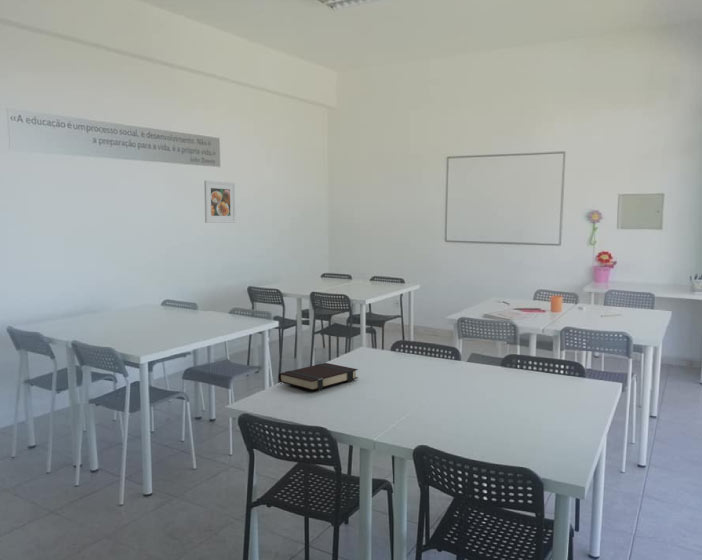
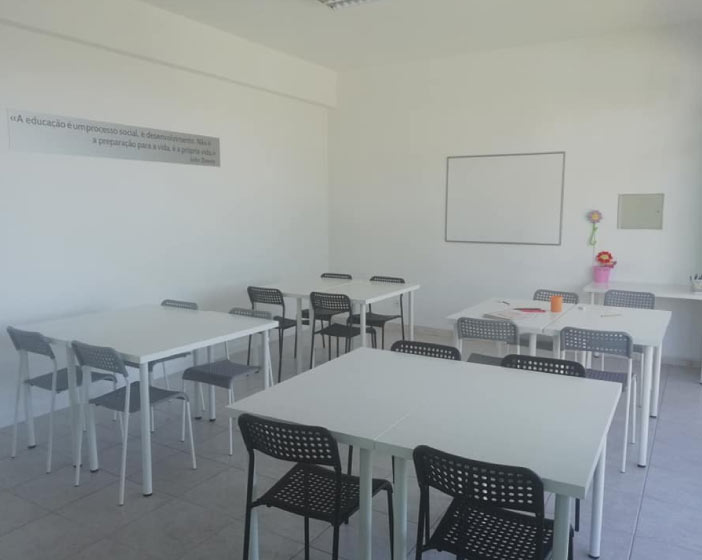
- book [278,362,359,391]
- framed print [203,180,236,224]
